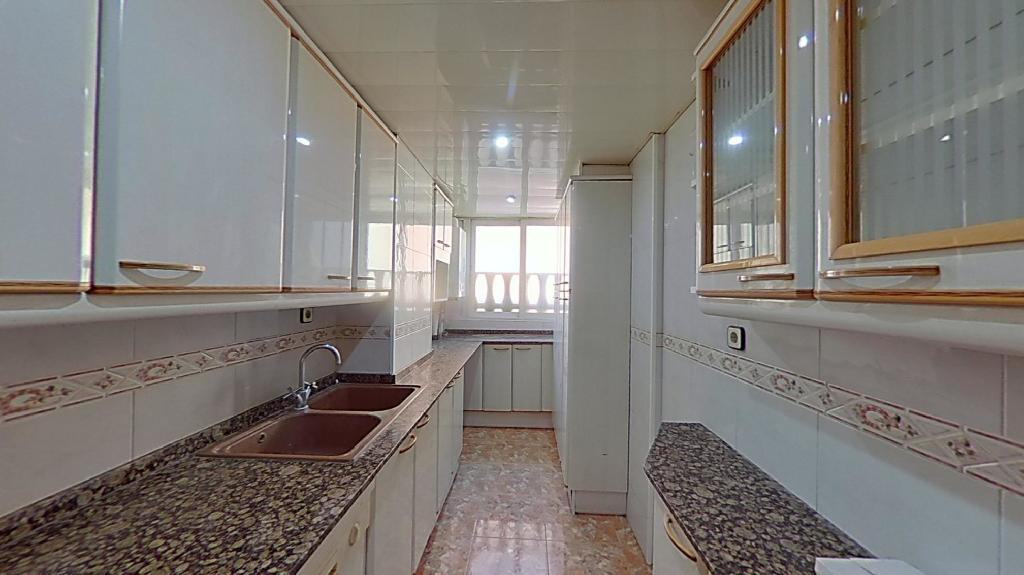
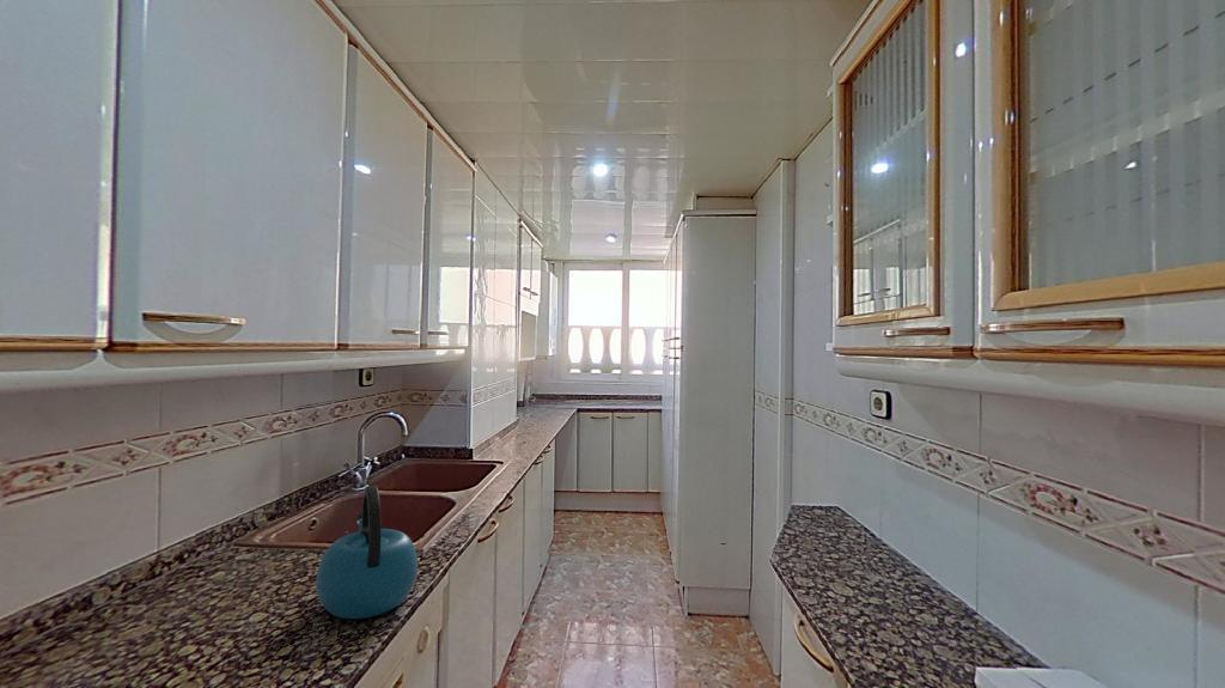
+ kettle [315,485,419,620]
